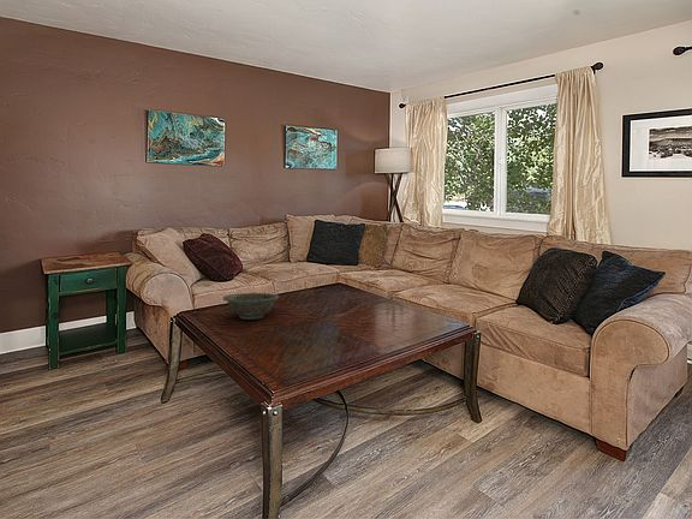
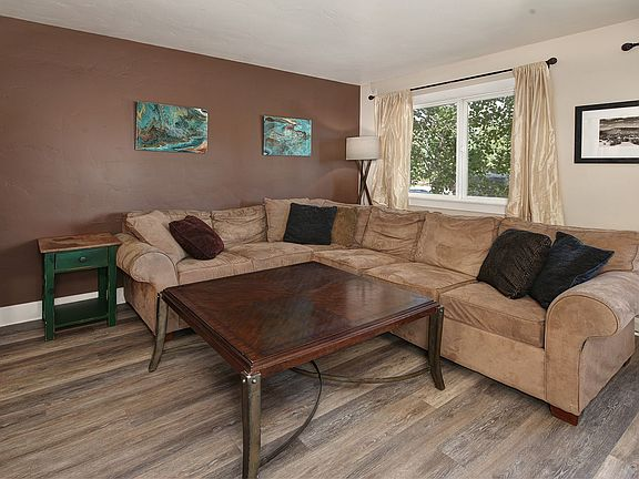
- decorative bowl [222,292,280,321]
